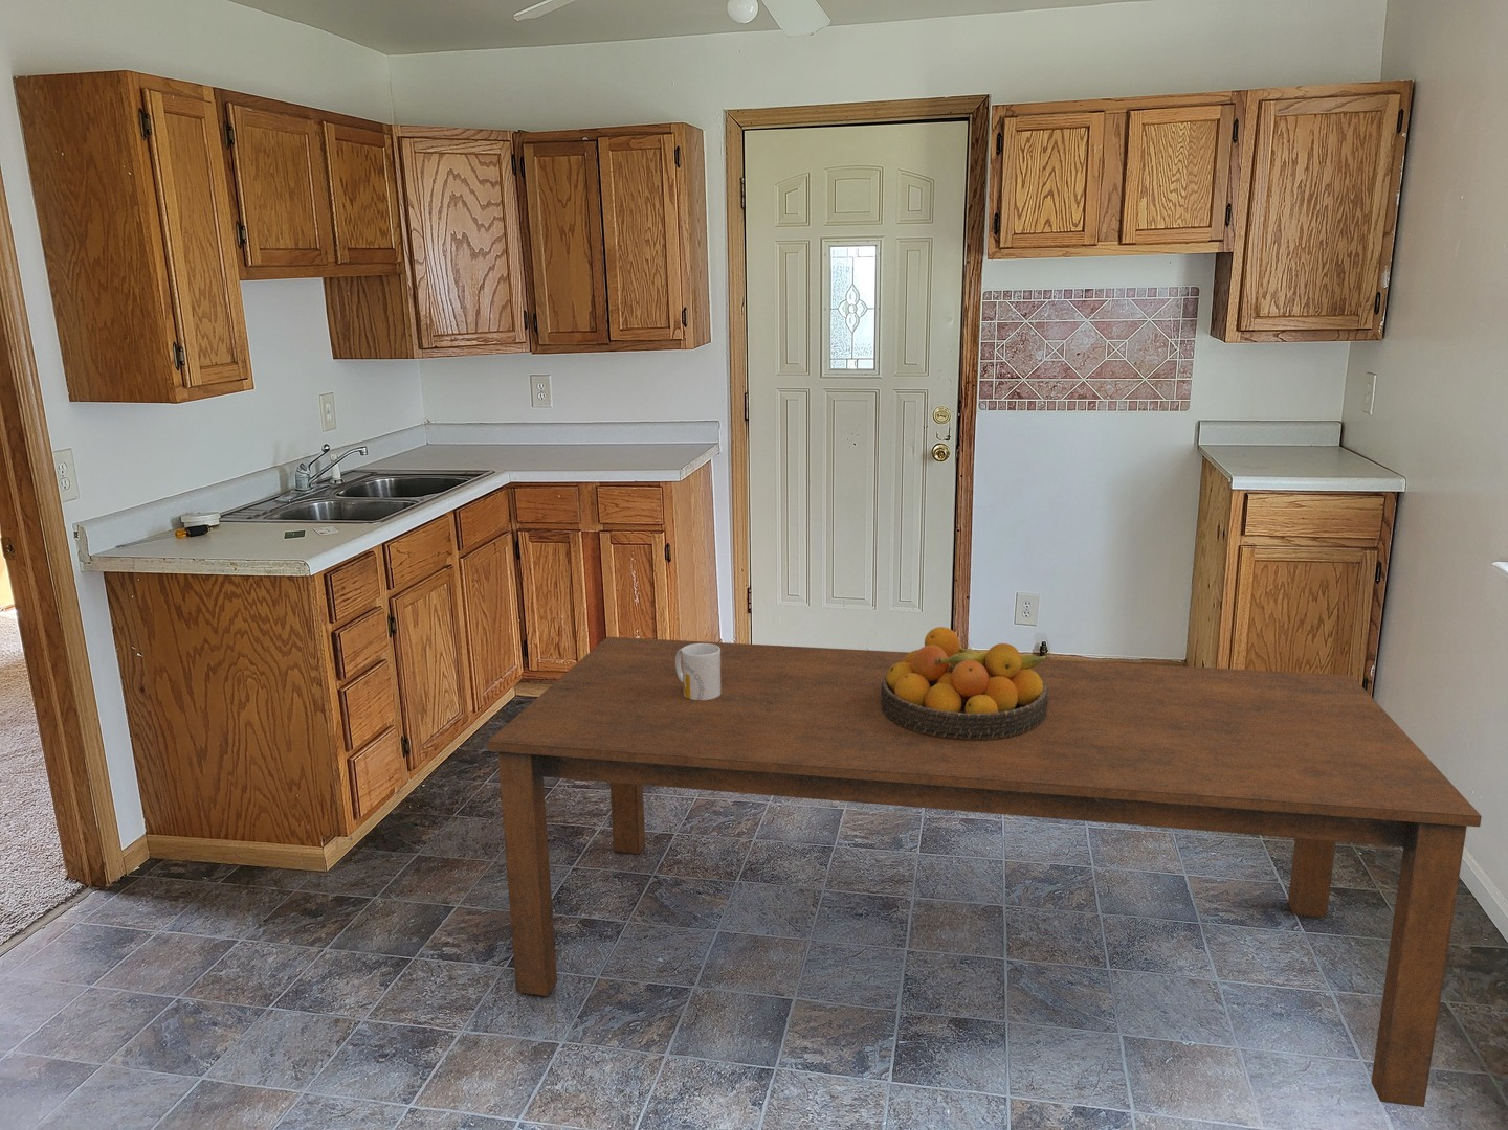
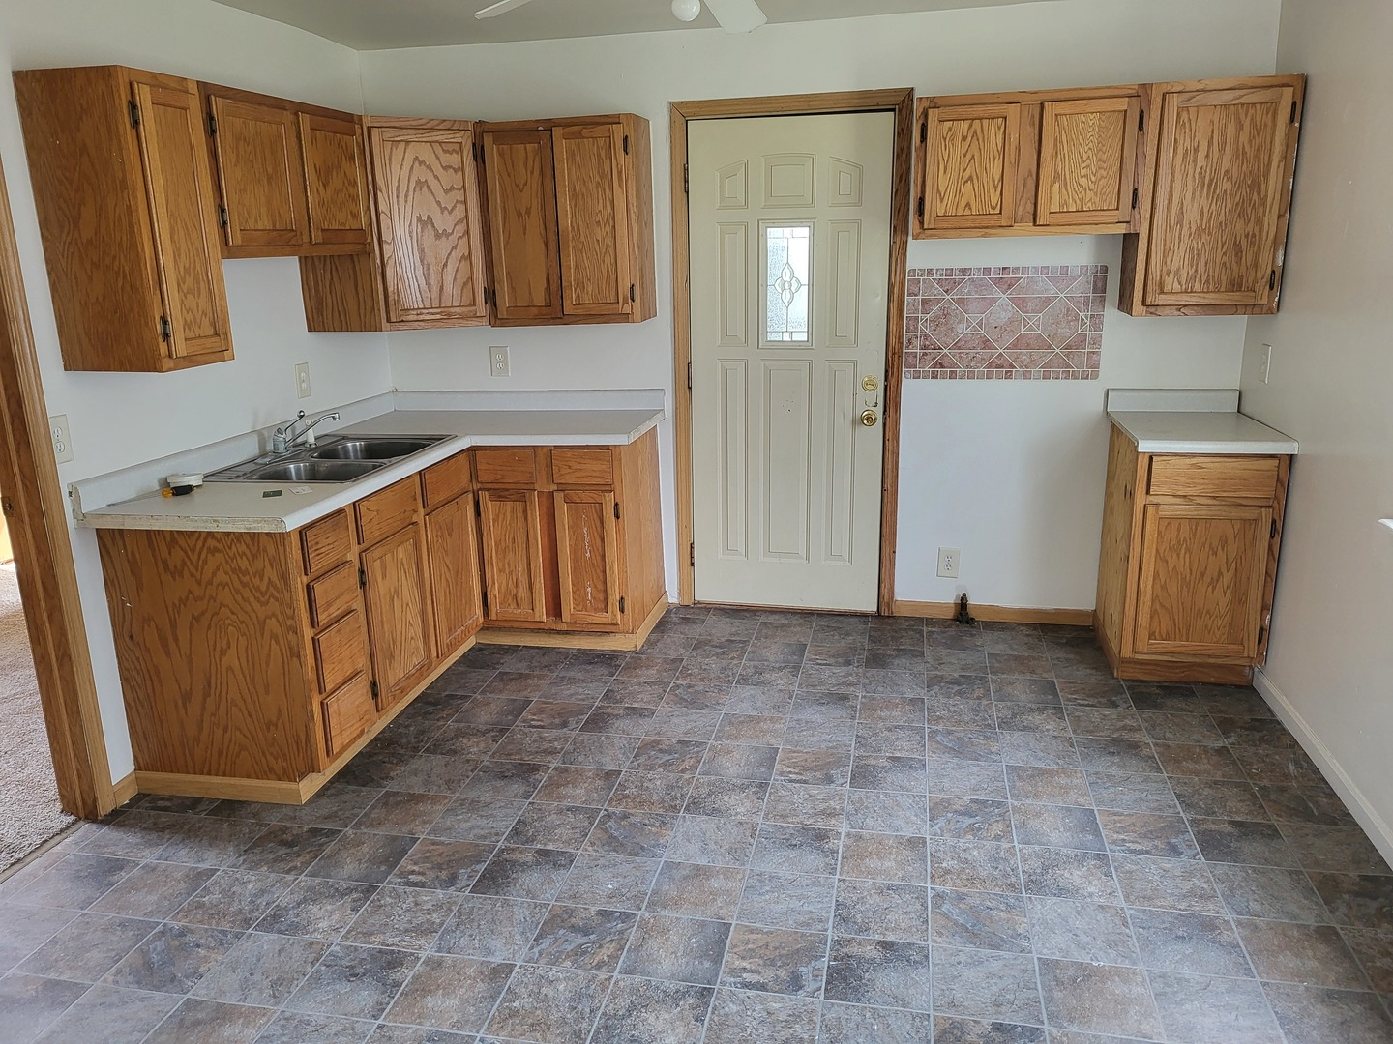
- dining table [486,636,1483,1107]
- fruit bowl [881,626,1051,739]
- mug [676,643,722,700]
